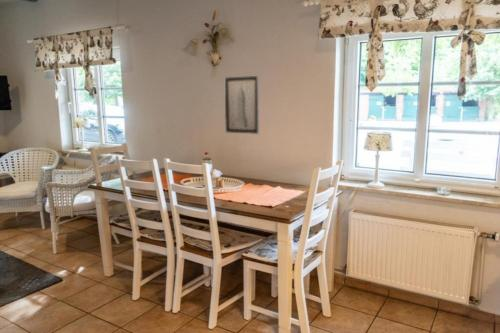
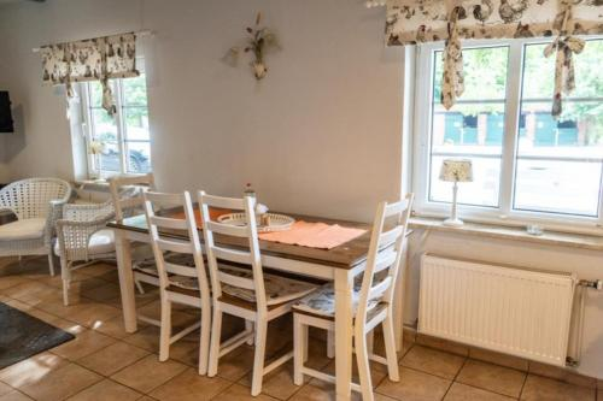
- wall art [224,75,260,135]
